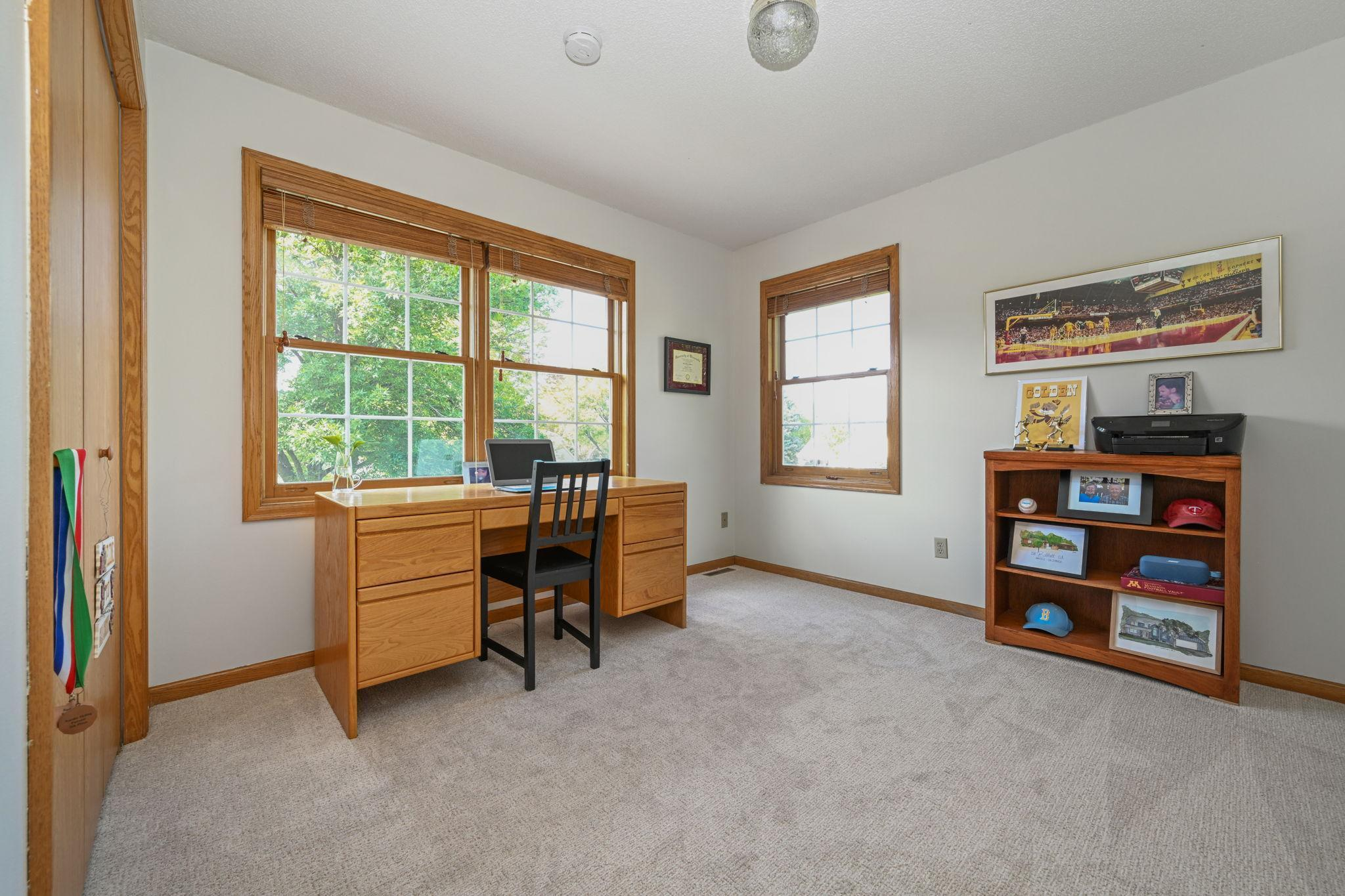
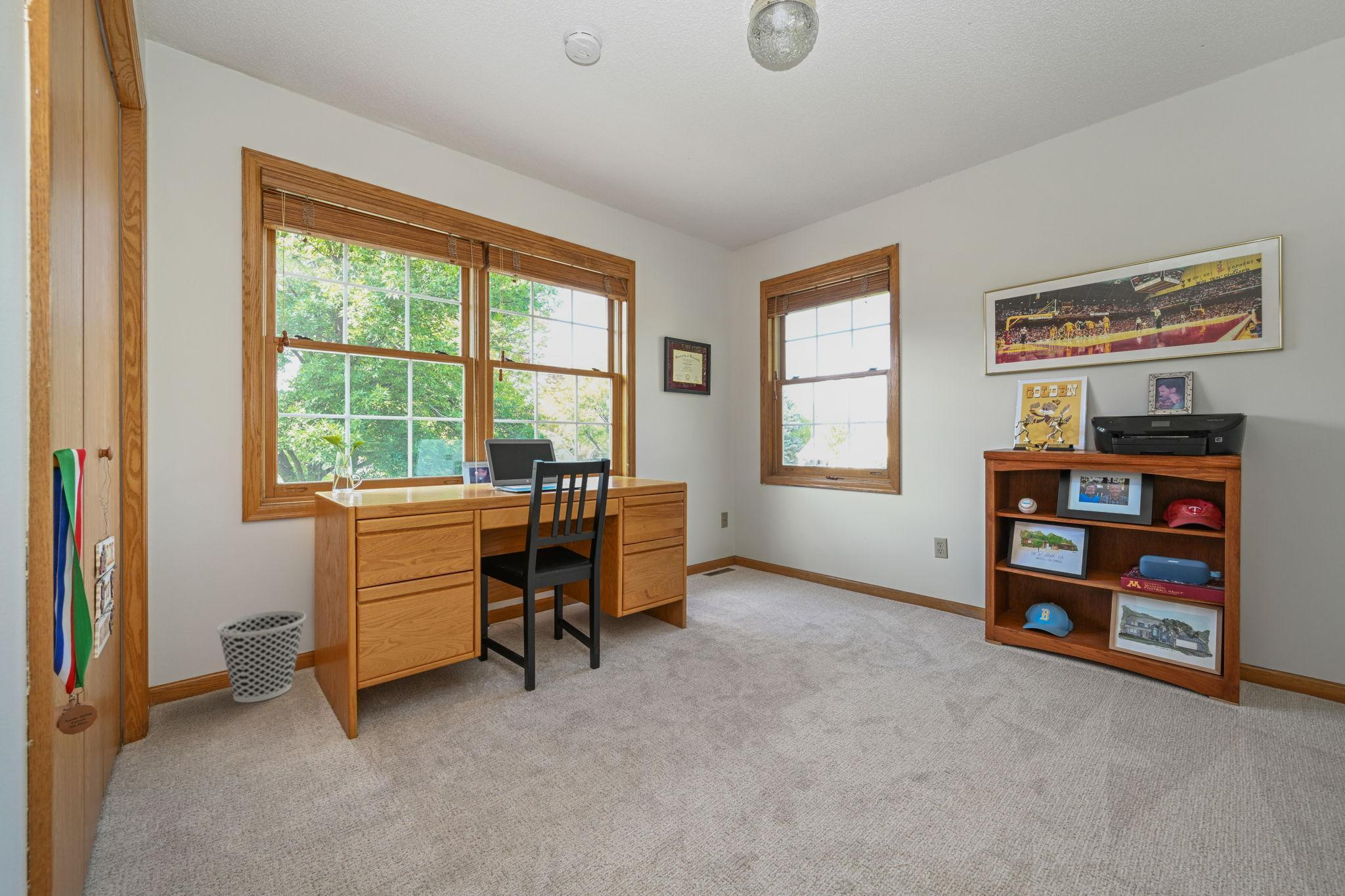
+ wastebasket [216,610,307,703]
